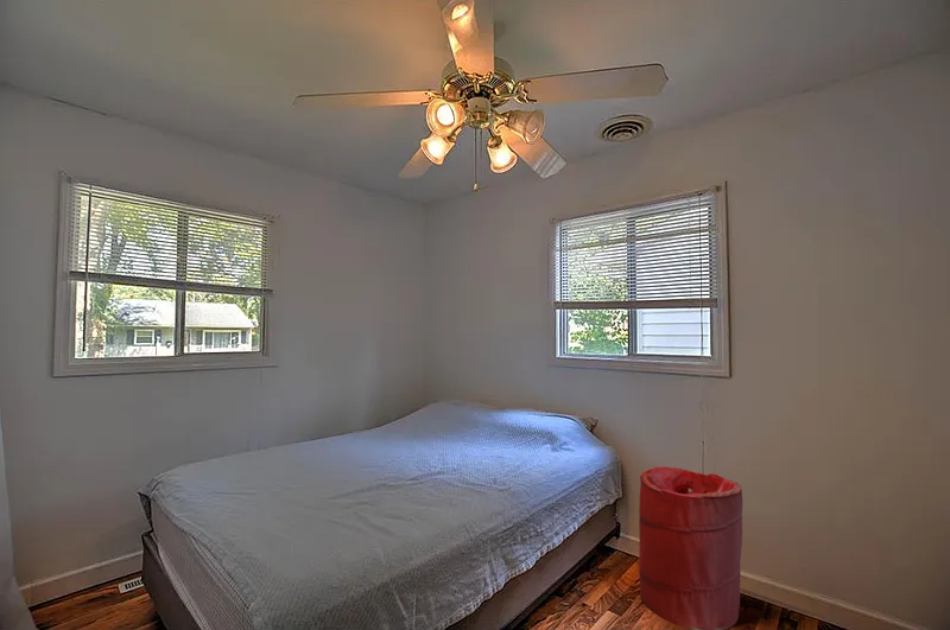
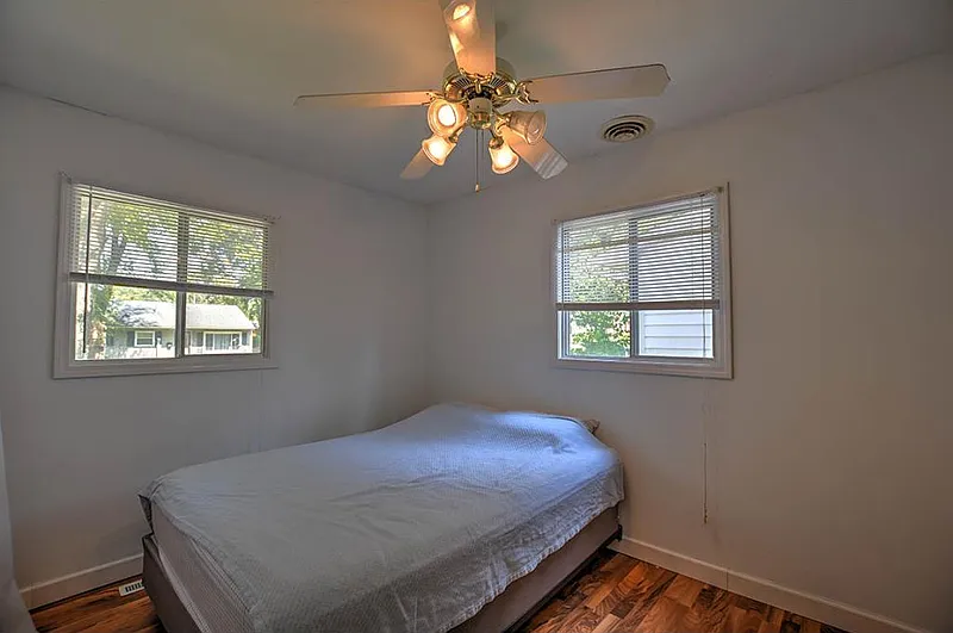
- laundry hamper [638,465,743,630]
